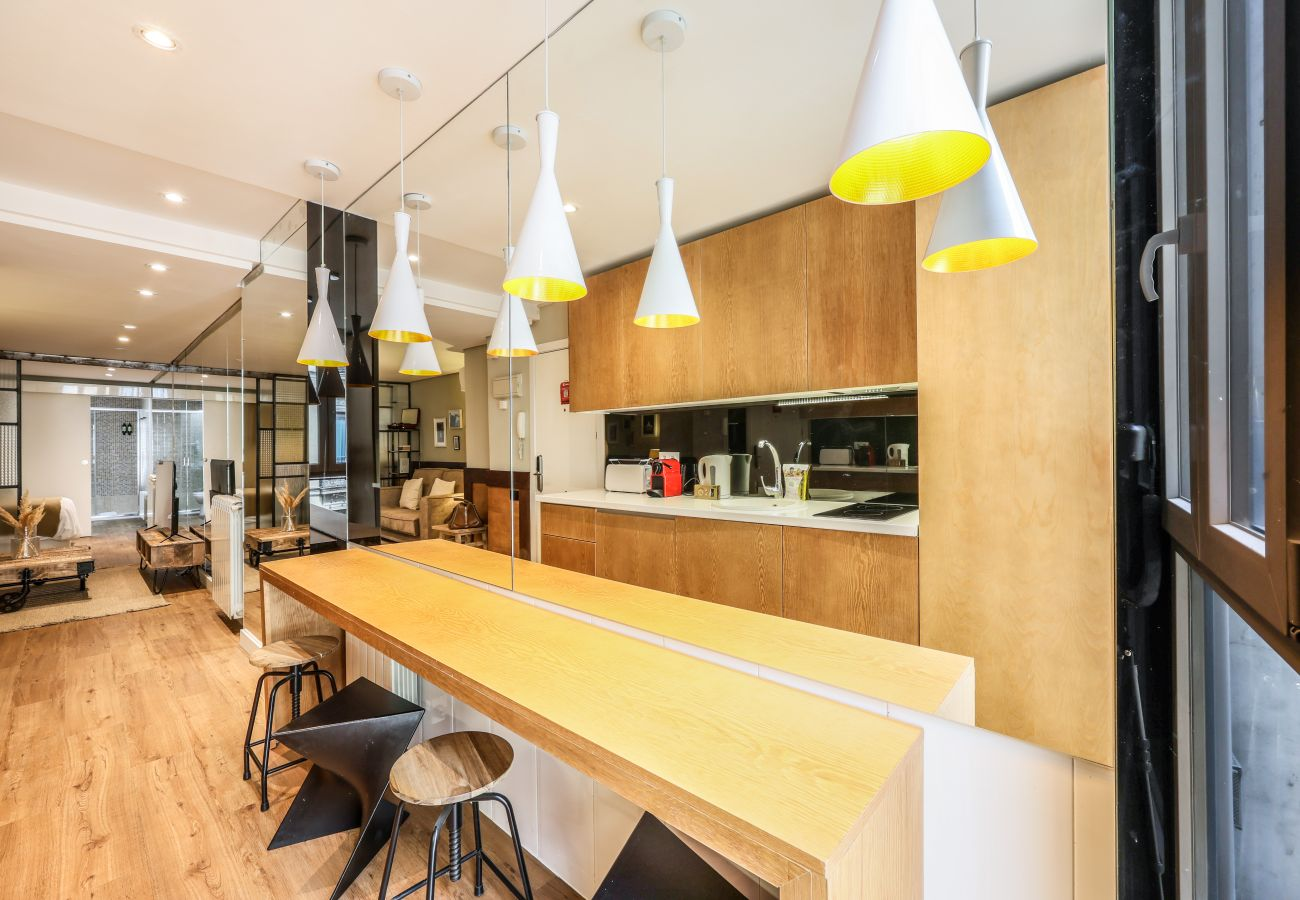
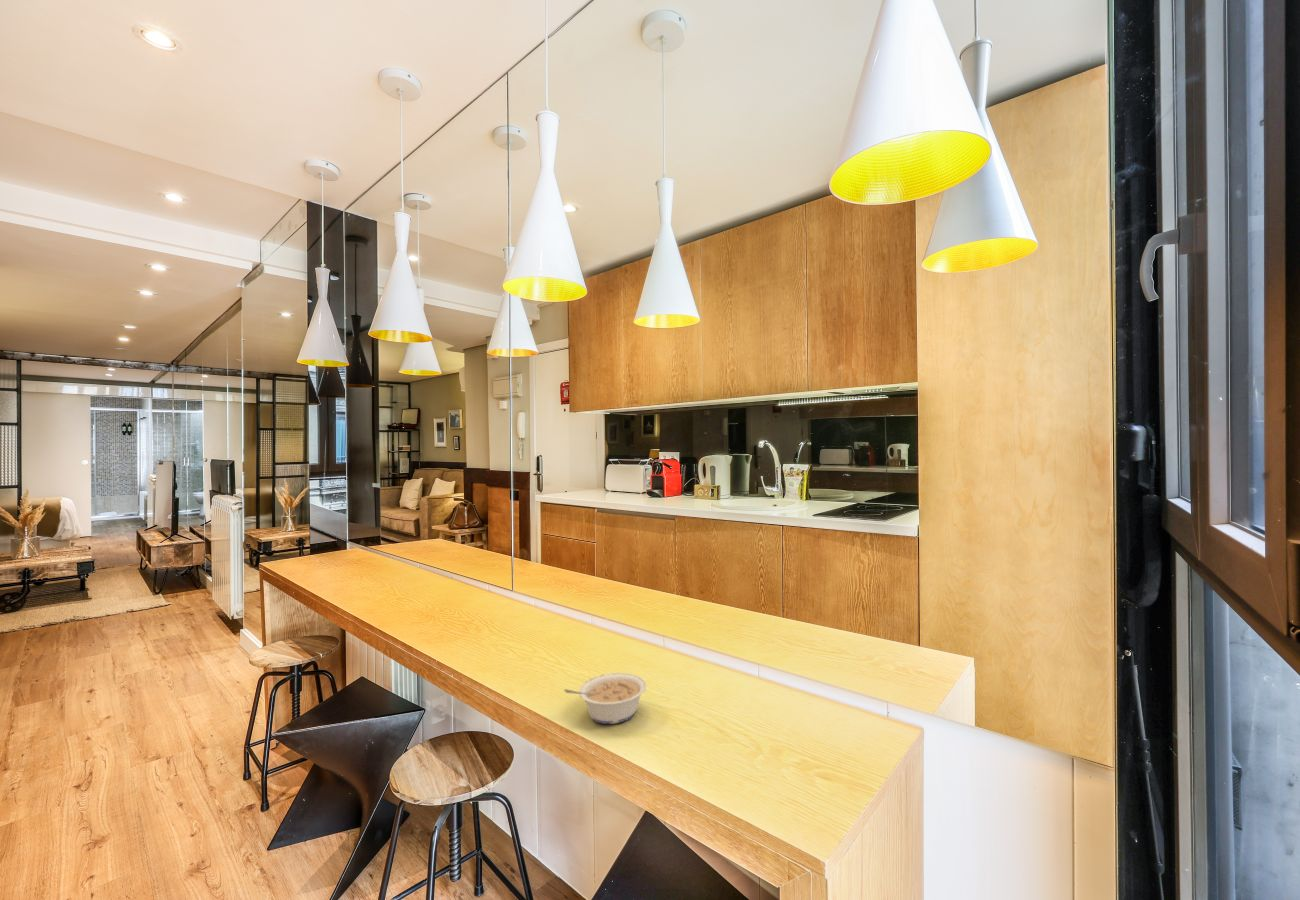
+ legume [563,672,647,725]
